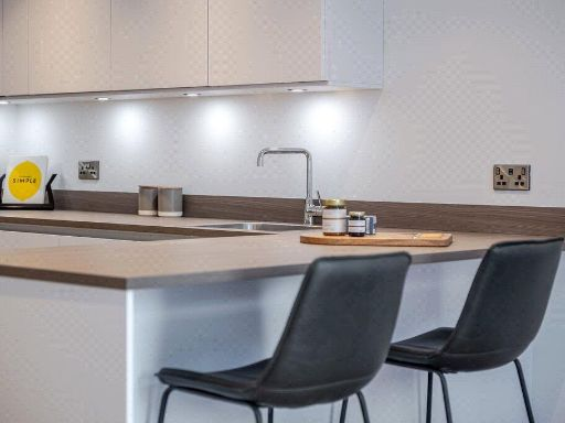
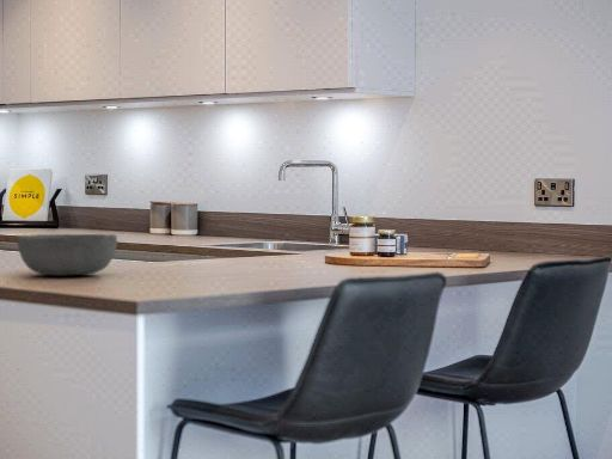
+ bowl [16,233,118,277]
